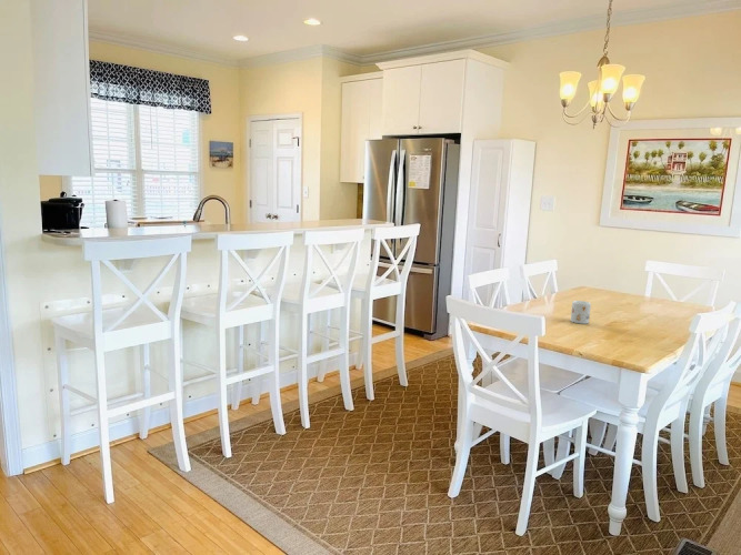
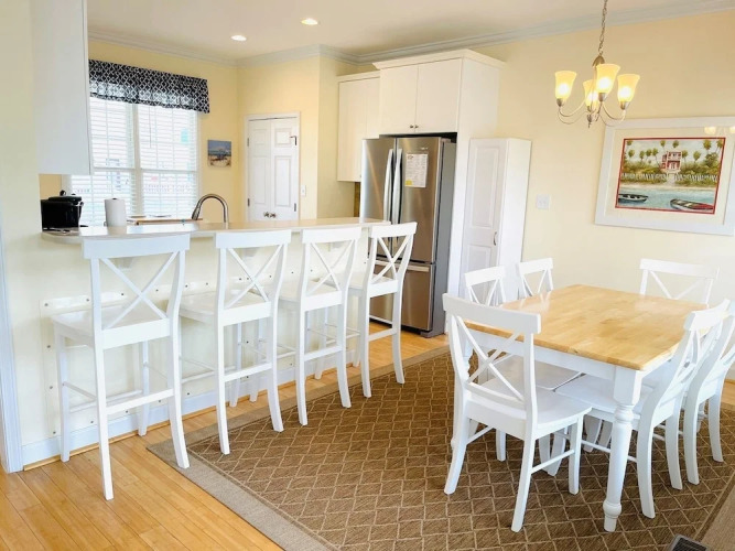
- mug [570,300,592,325]
